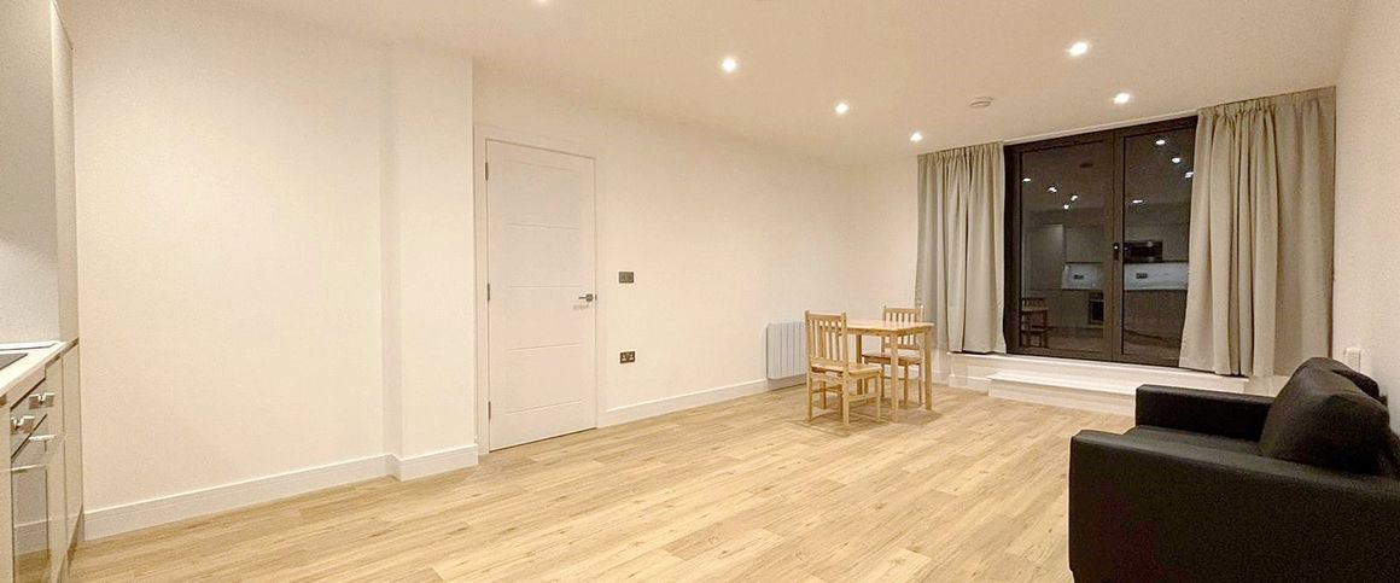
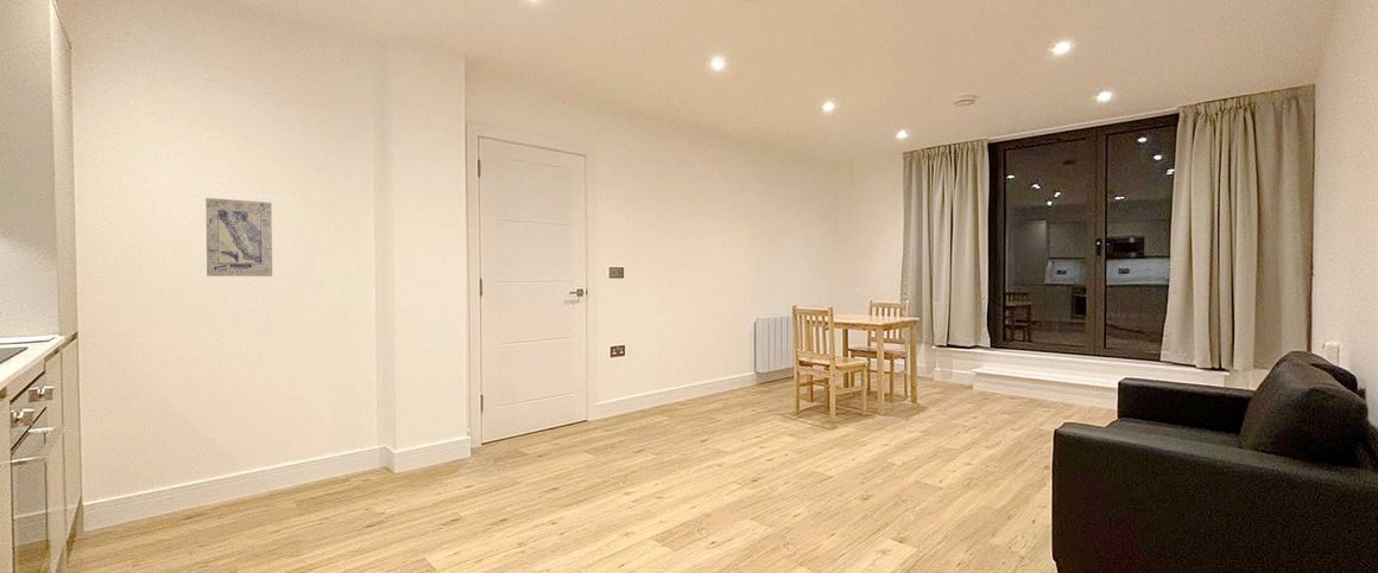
+ wall art [204,197,273,278]
